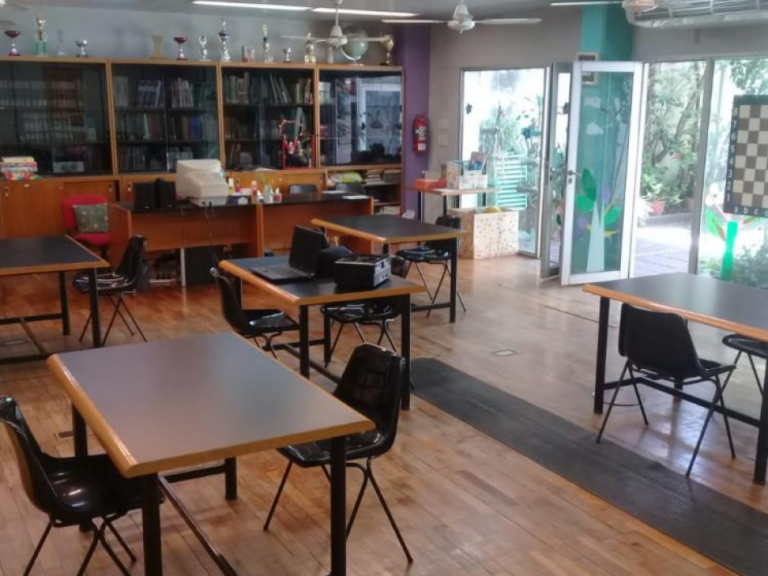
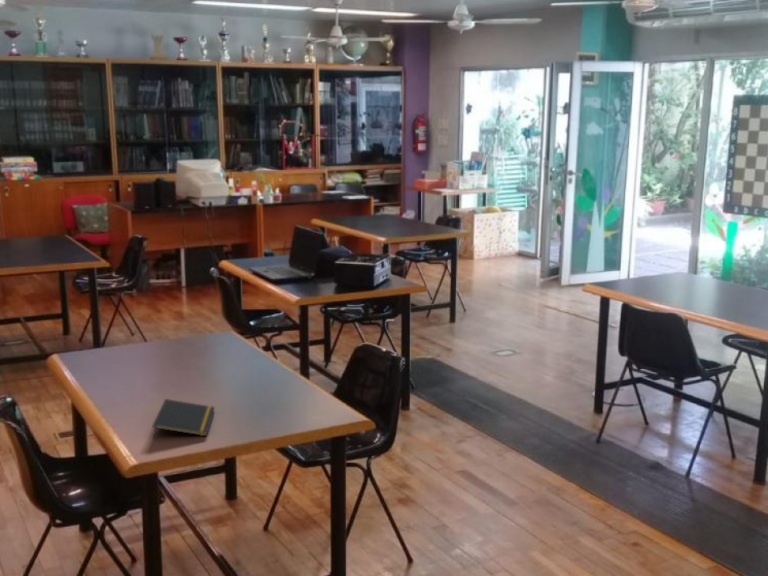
+ notepad [152,398,216,440]
